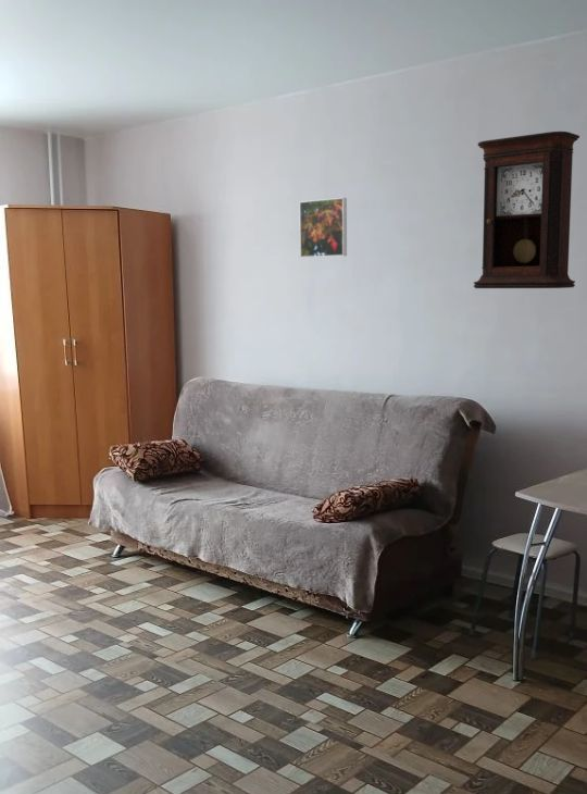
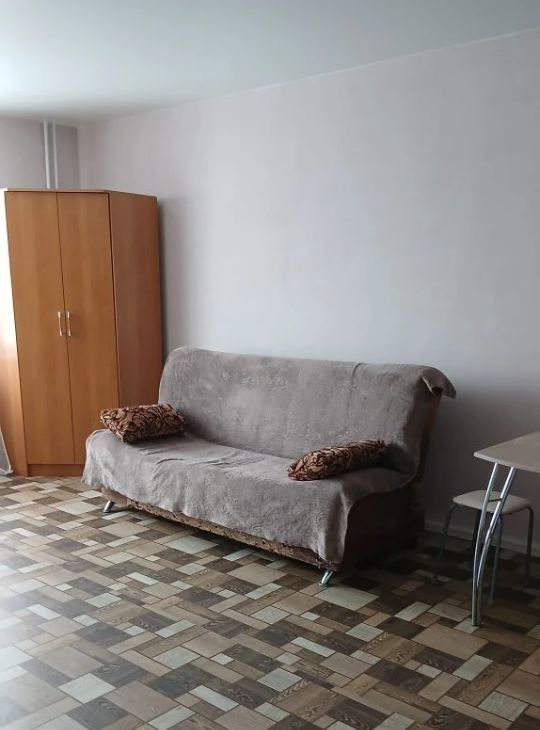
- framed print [299,197,348,259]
- pendulum clock [473,131,580,289]
